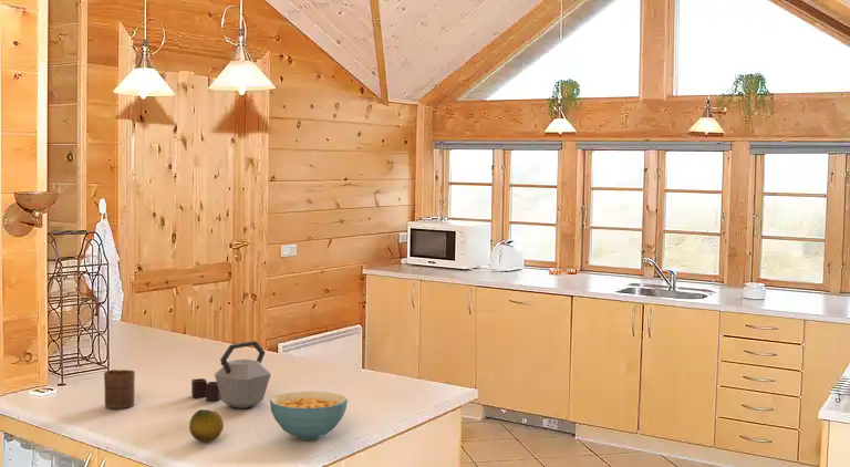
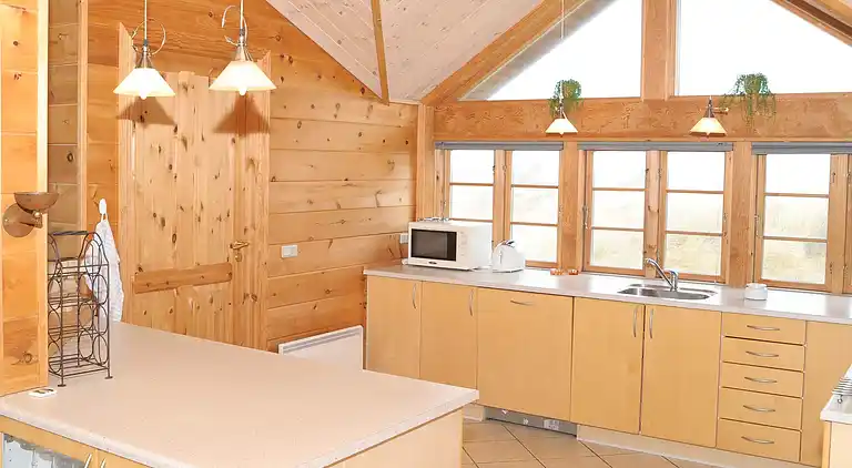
- cup [103,369,136,409]
- kettle [190,340,272,409]
- fruit [188,408,225,443]
- cereal bowl [269,391,349,440]
